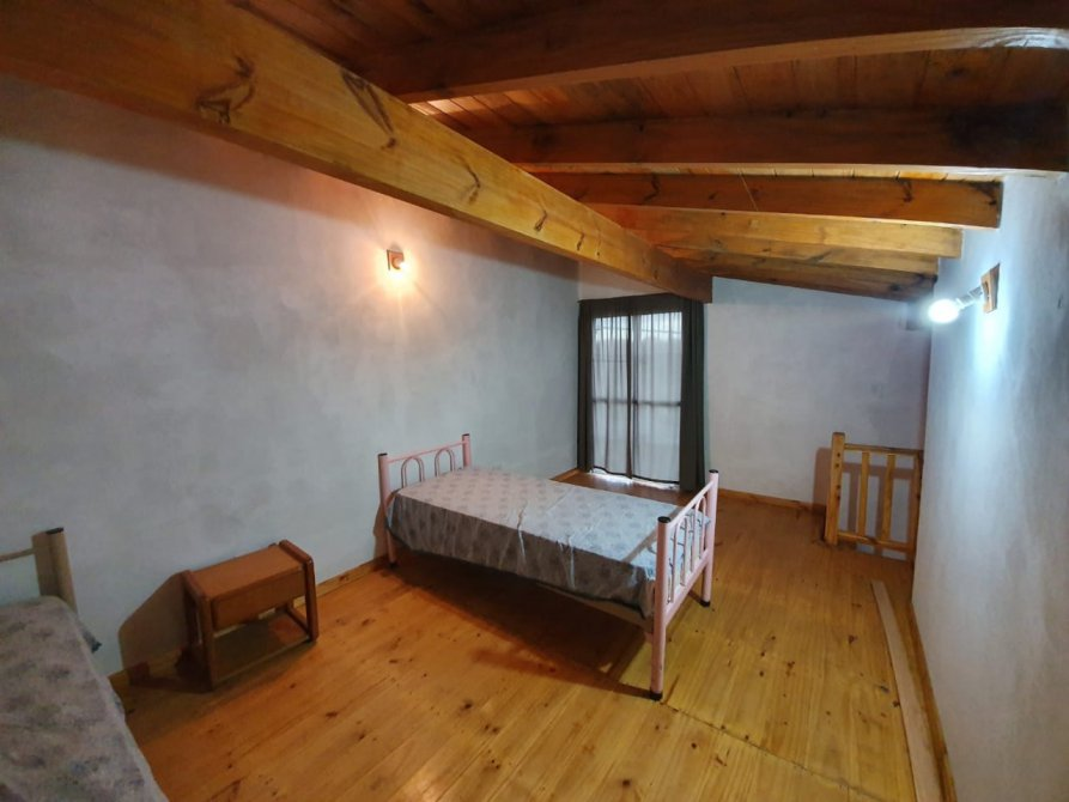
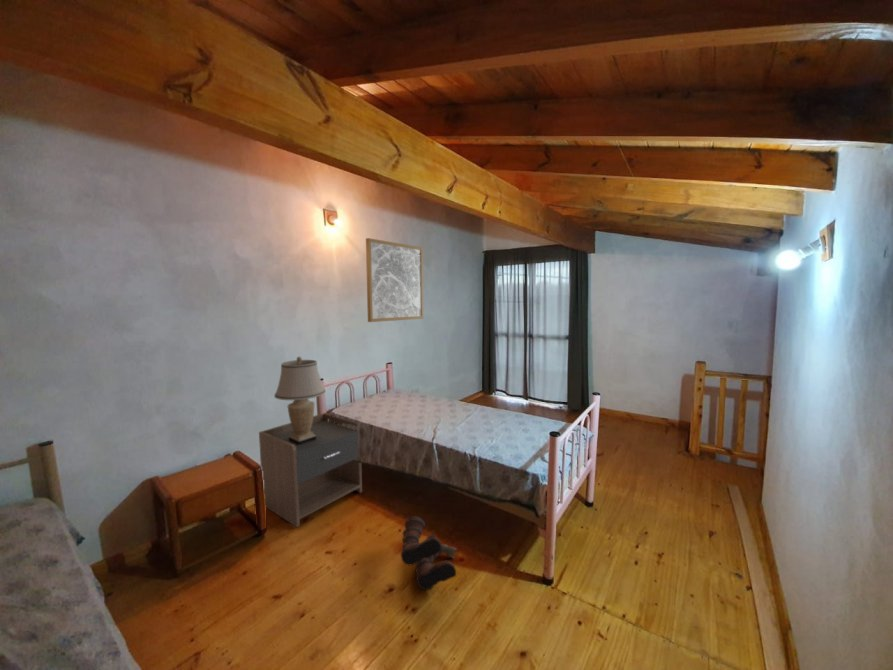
+ table lamp [273,356,327,445]
+ wall art [365,237,424,323]
+ boots [400,515,458,591]
+ nightstand [258,412,363,528]
